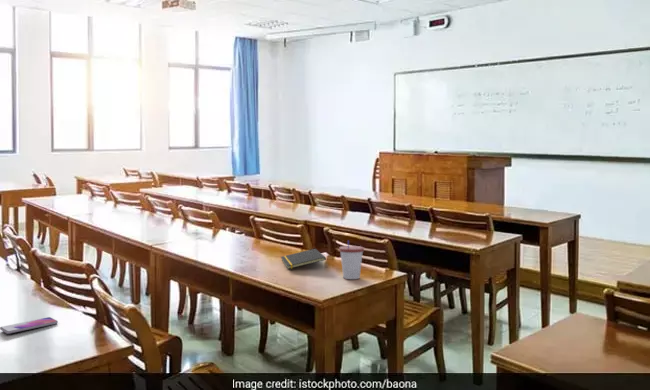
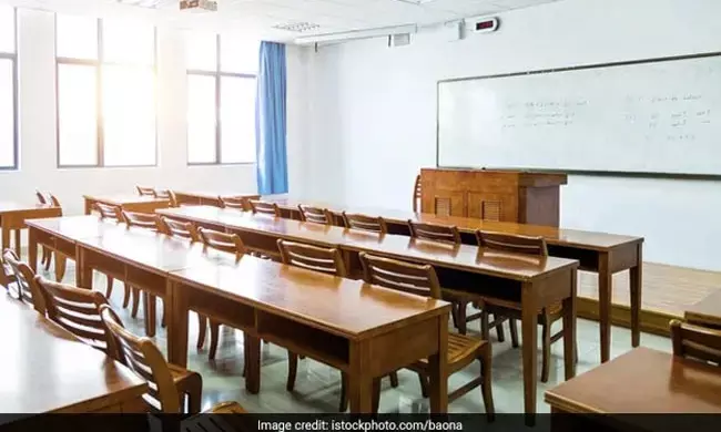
- notepad [280,248,327,270]
- cup [338,239,365,280]
- smartphone [0,316,59,335]
